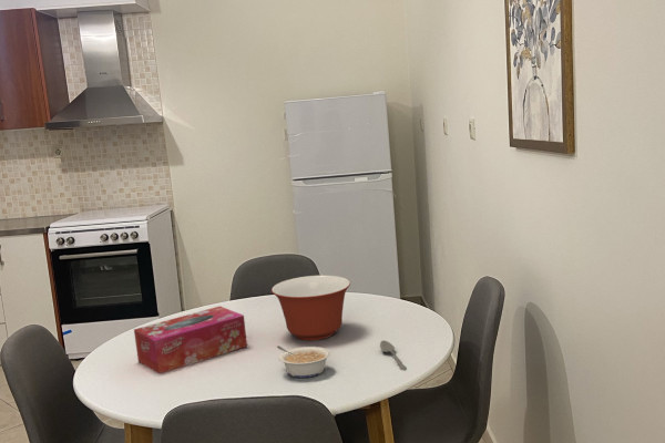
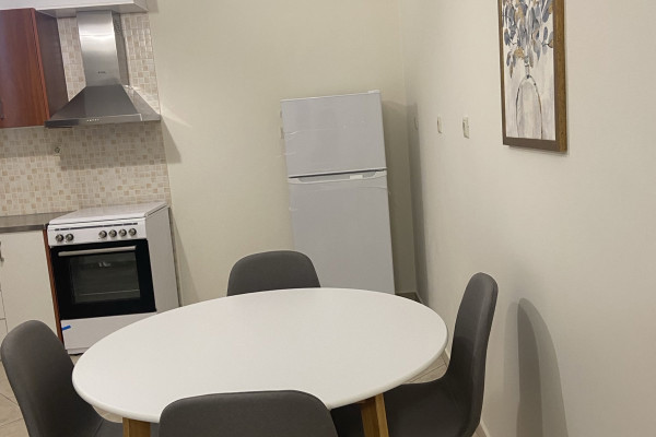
- legume [275,344,331,379]
- spoon [379,339,408,372]
- mixing bowl [270,275,351,341]
- tissue box [133,305,248,374]
